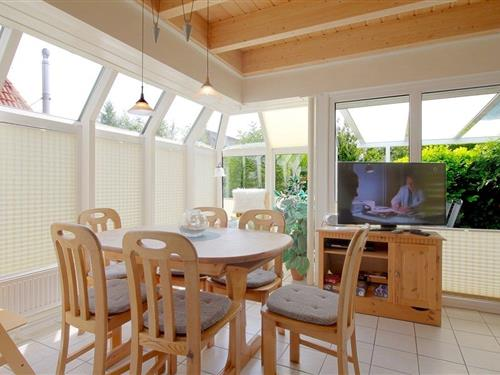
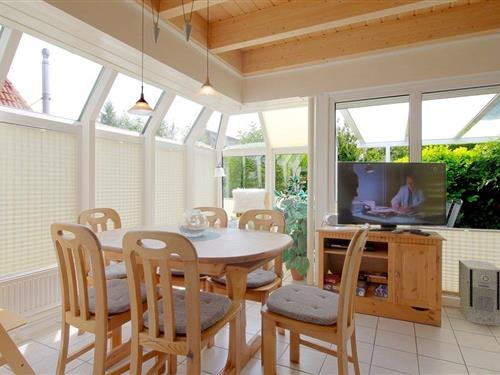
+ air purifier [458,259,500,327]
